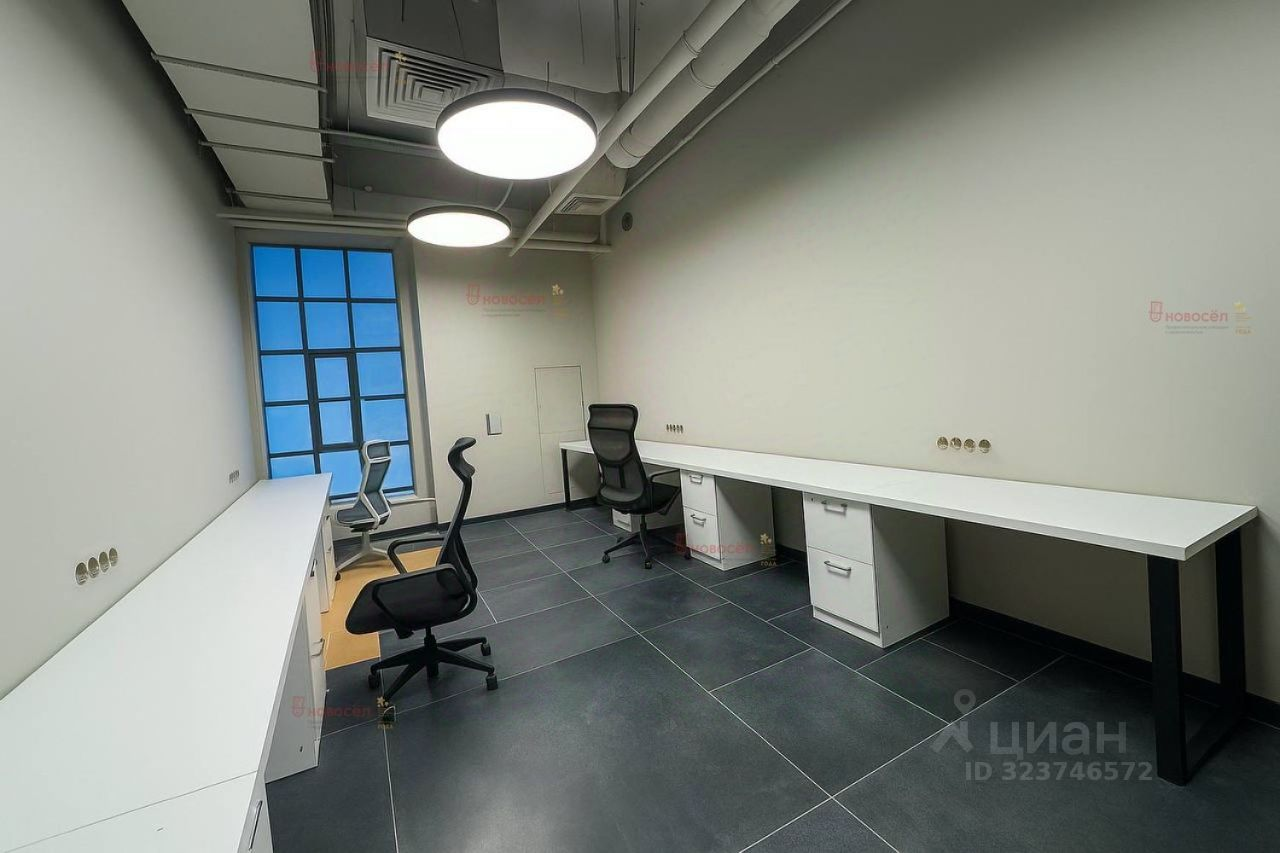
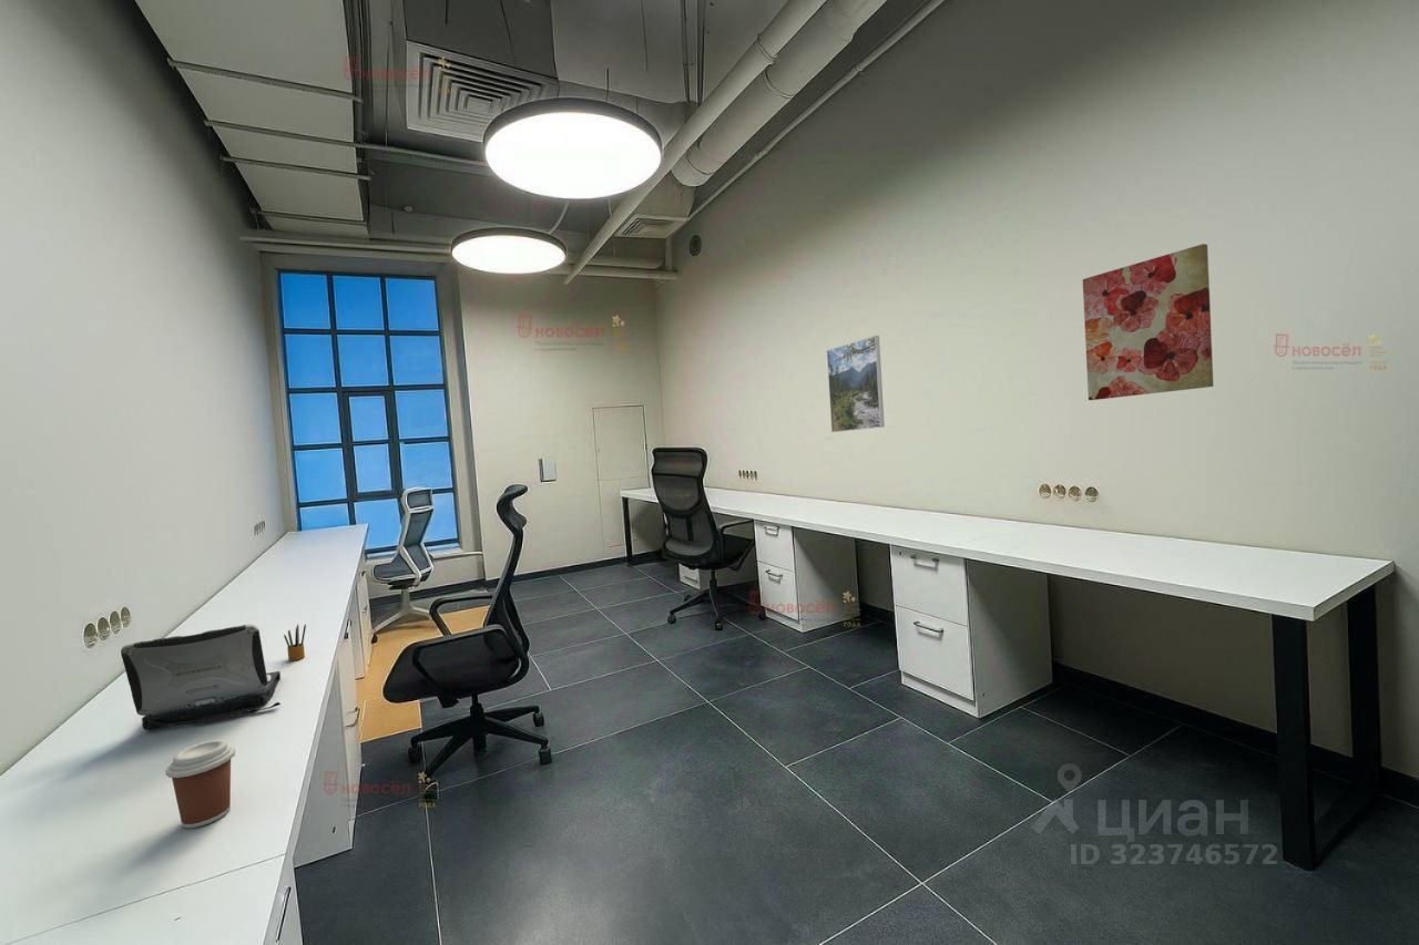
+ laptop [120,624,282,731]
+ coffee cup [164,739,236,829]
+ wall art [1082,243,1215,401]
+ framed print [826,335,886,433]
+ pencil box [283,623,307,661]
